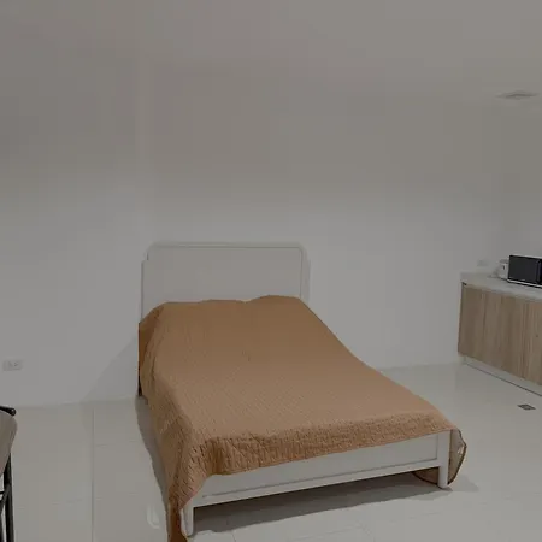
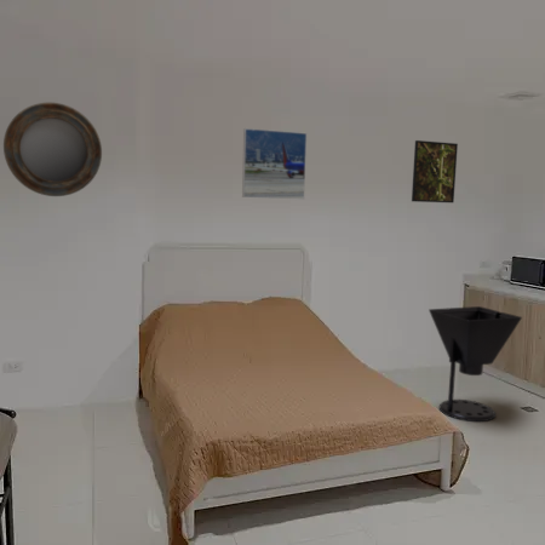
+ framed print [411,139,459,203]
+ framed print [241,127,308,200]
+ home mirror [2,102,103,197]
+ umbrella stand [428,305,523,423]
